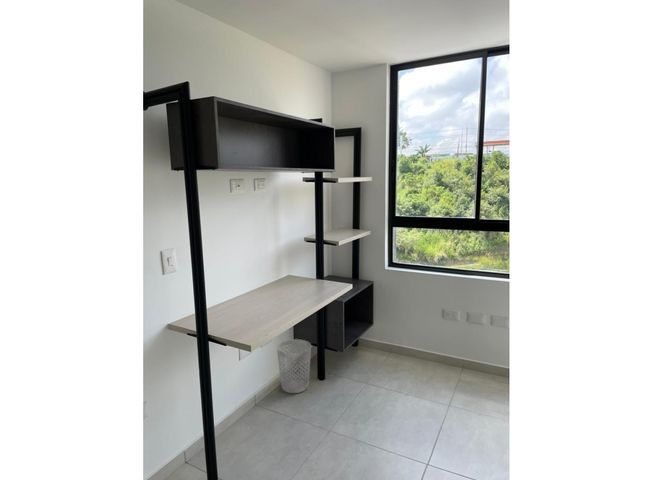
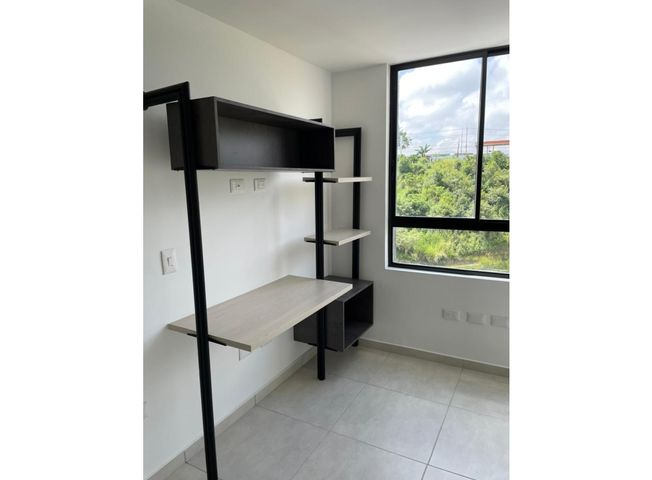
- wastebasket [276,338,312,394]
